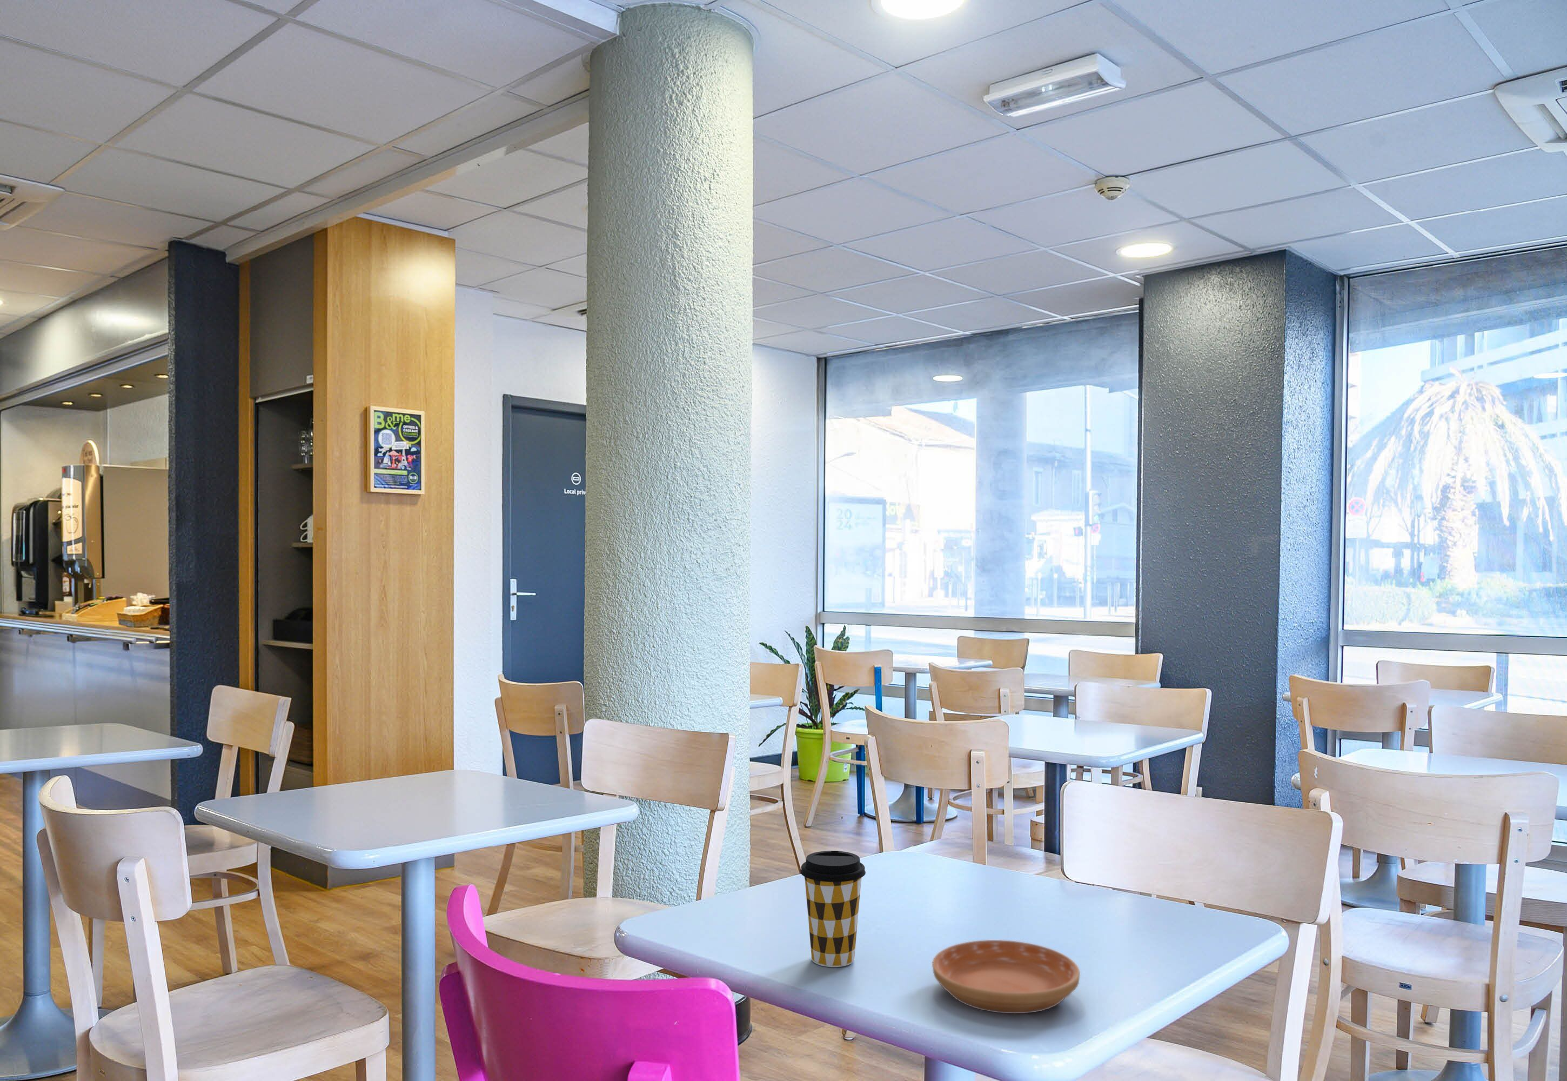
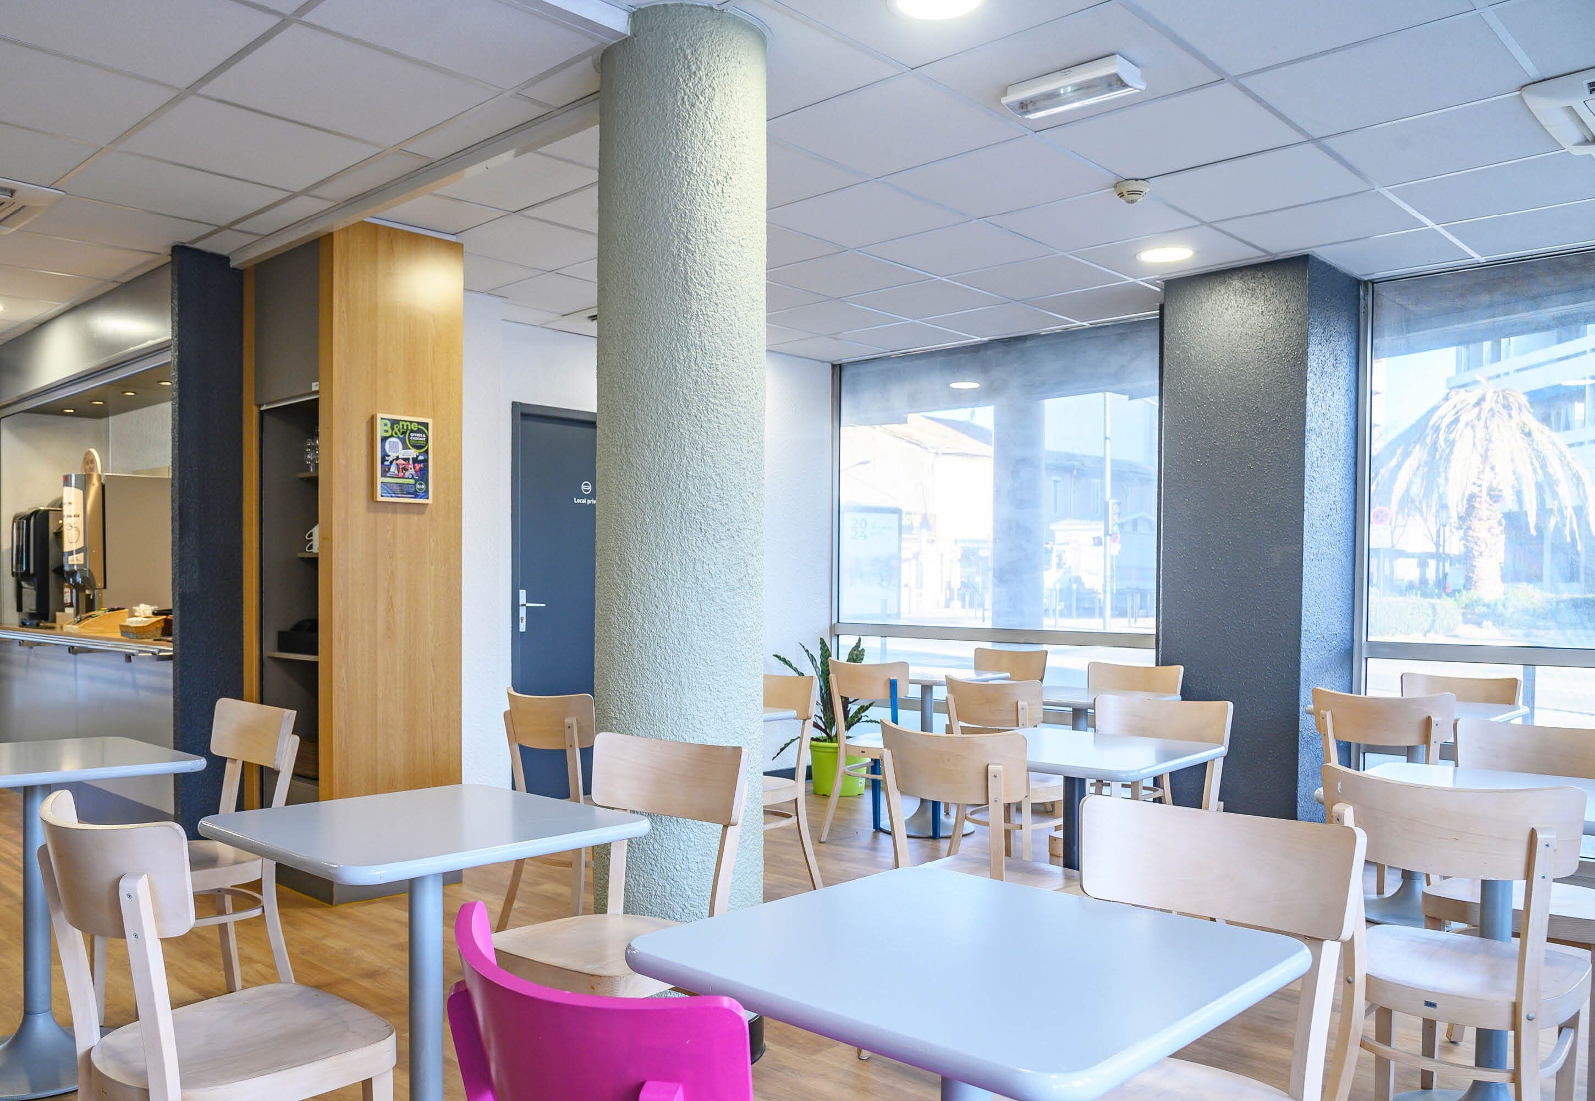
- coffee cup [800,850,866,968]
- saucer [931,939,1081,1014]
